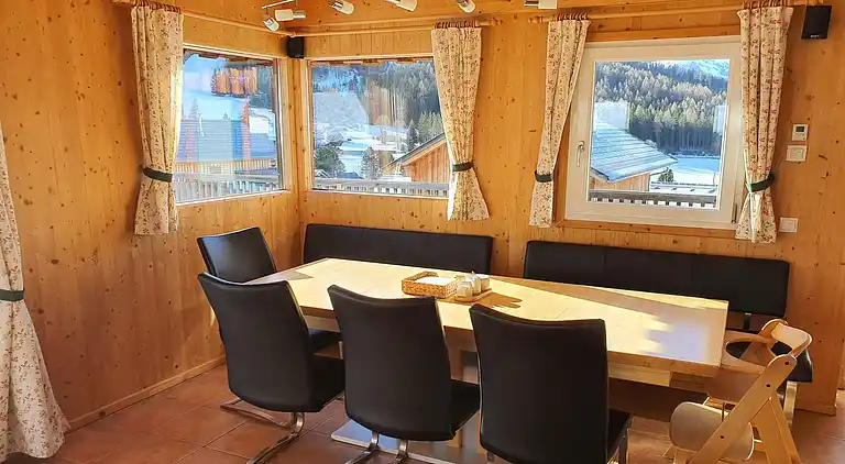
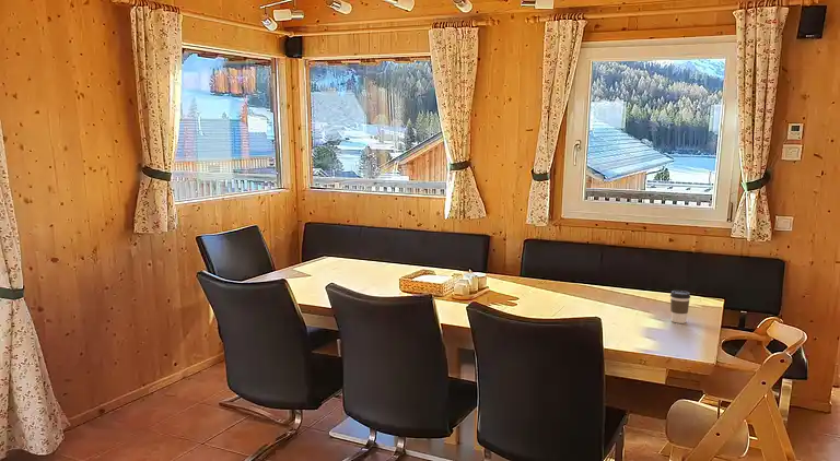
+ coffee cup [669,289,691,324]
